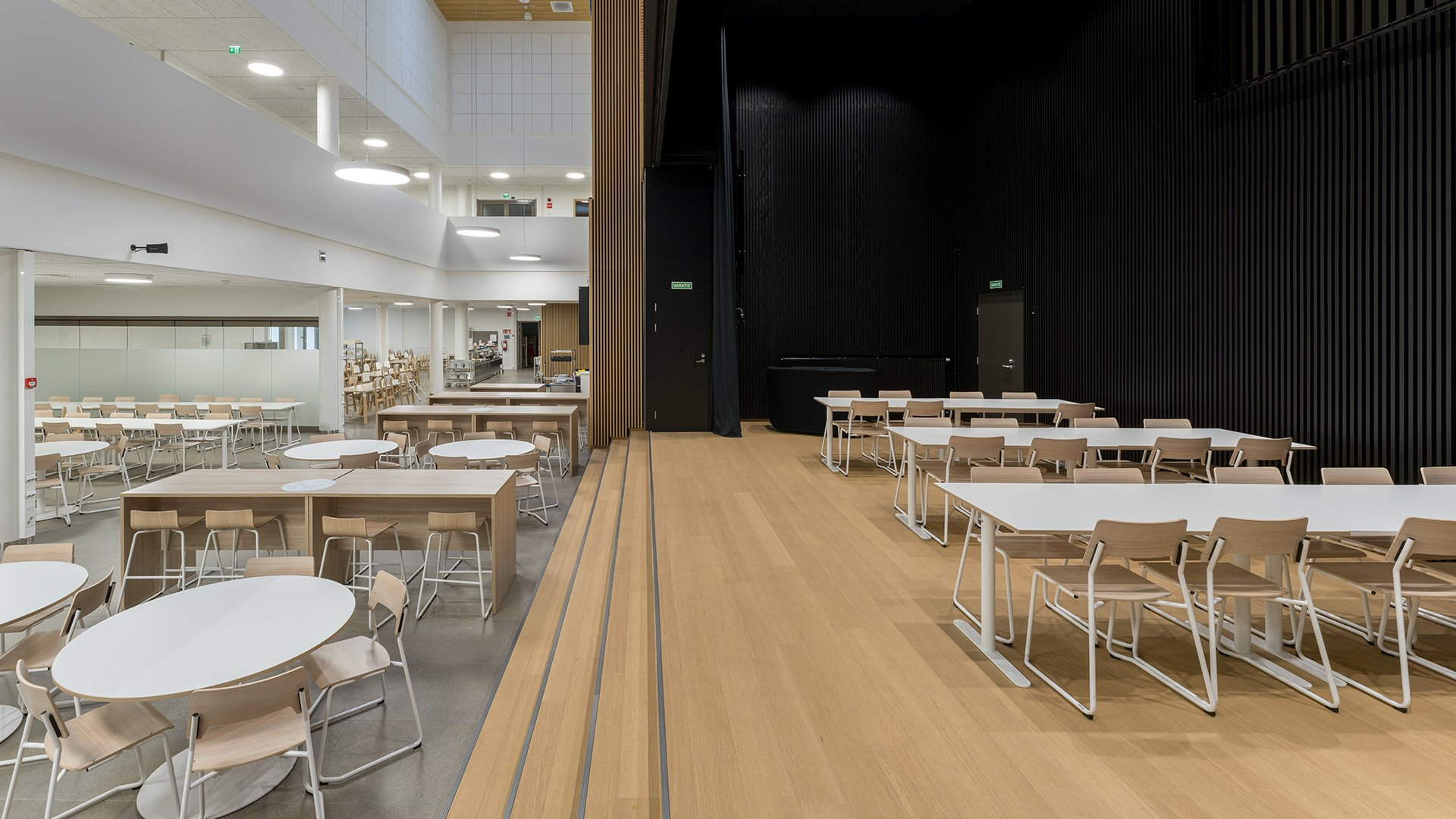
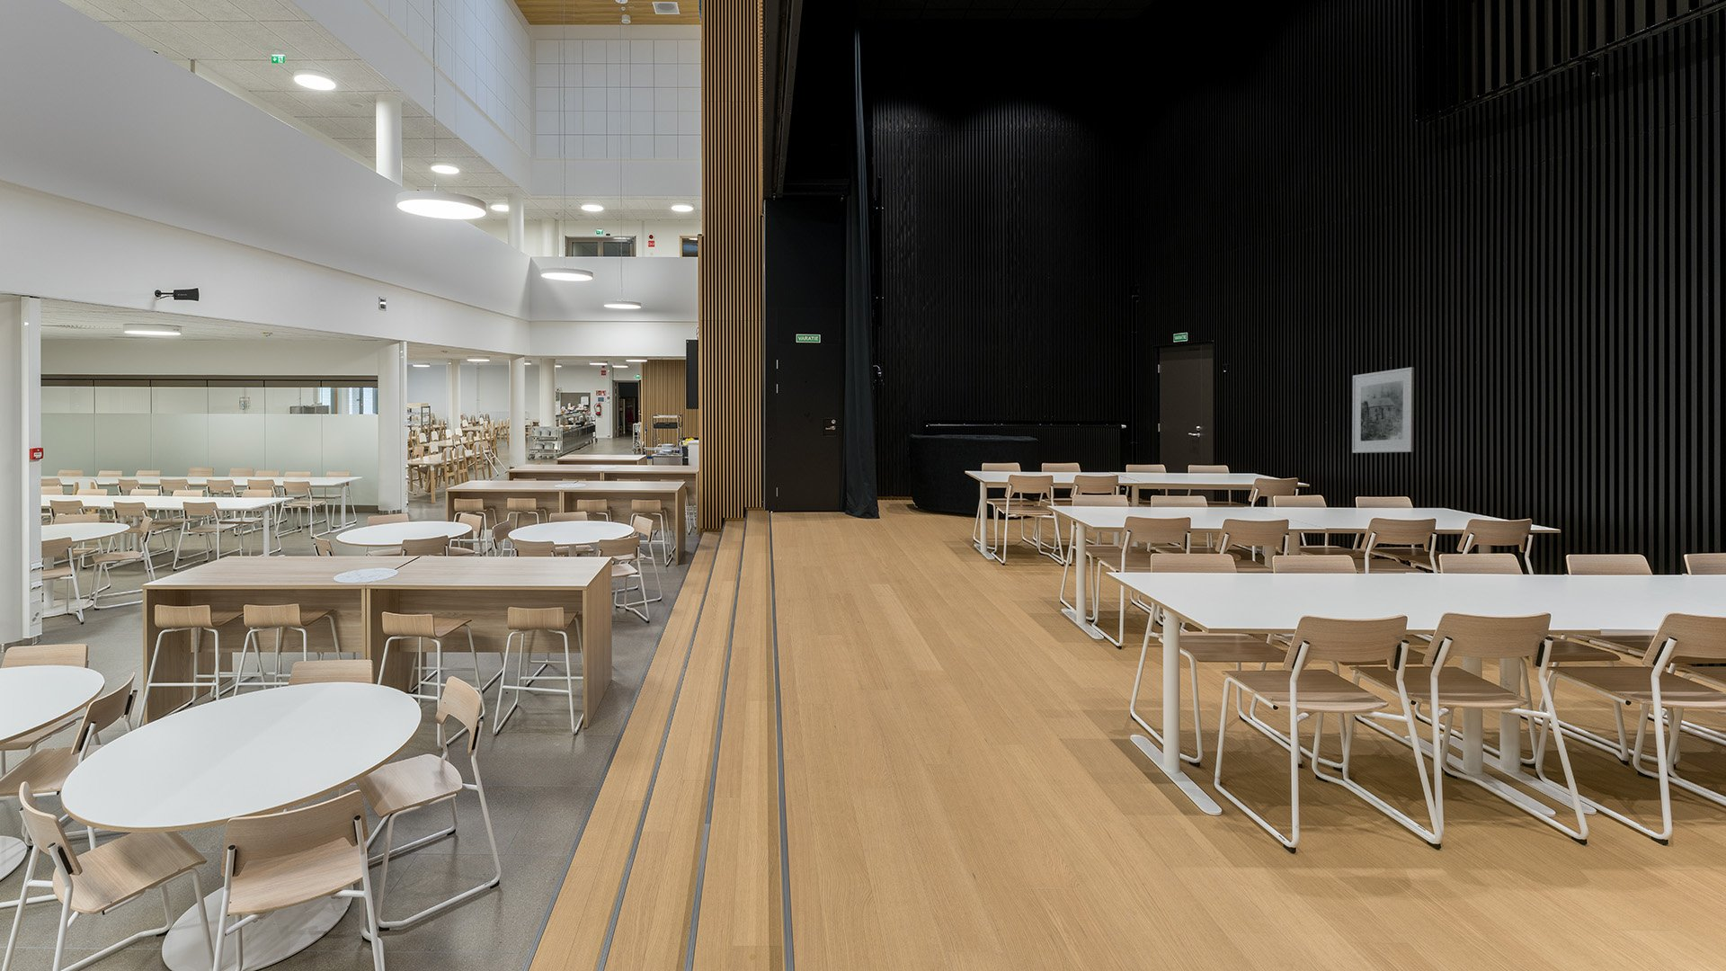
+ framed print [1351,366,1415,454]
